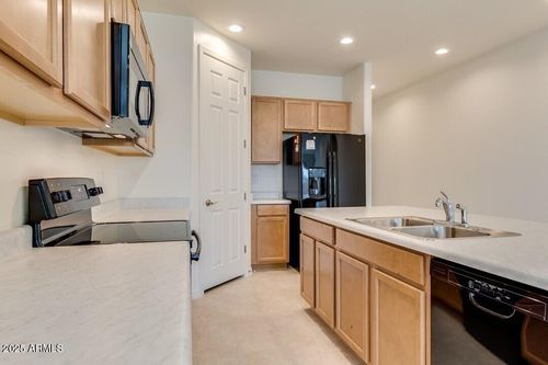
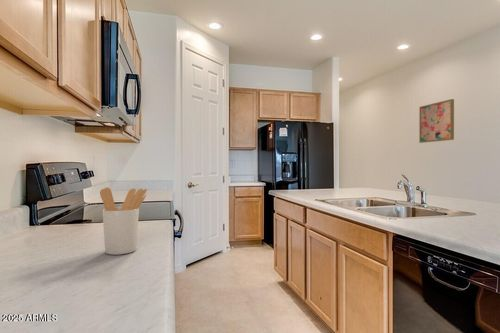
+ wall art [418,98,455,144]
+ utensil holder [99,187,148,256]
